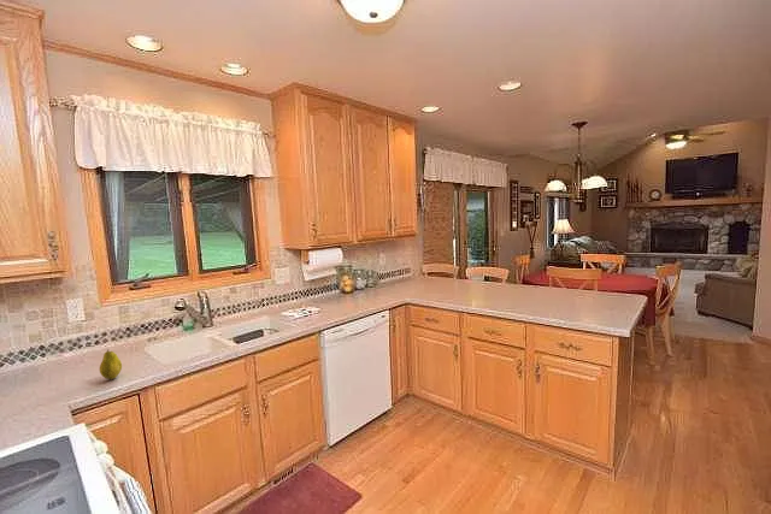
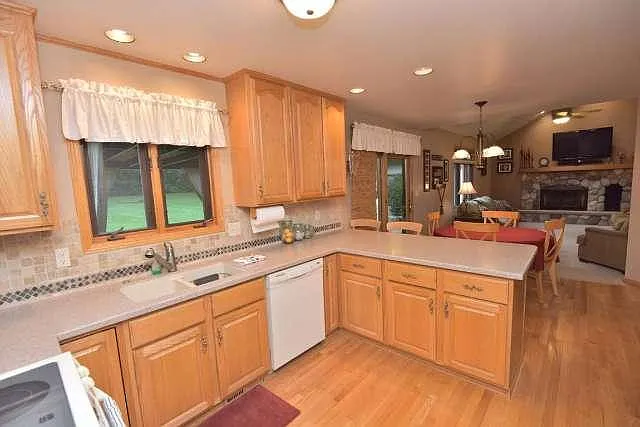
- fruit [99,349,123,380]
